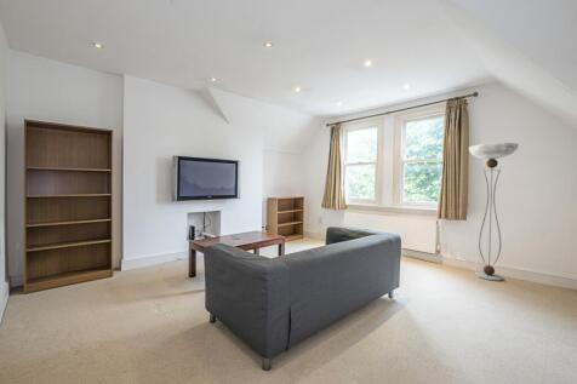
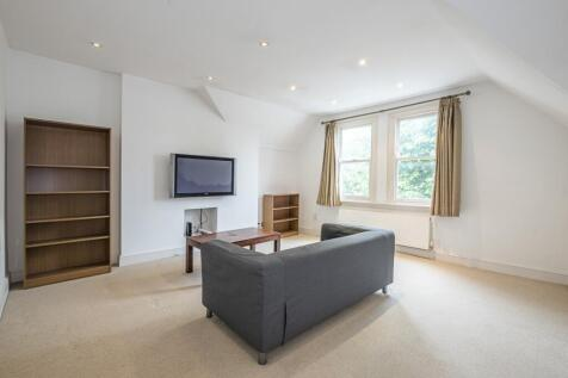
- floor lamp [468,142,520,282]
